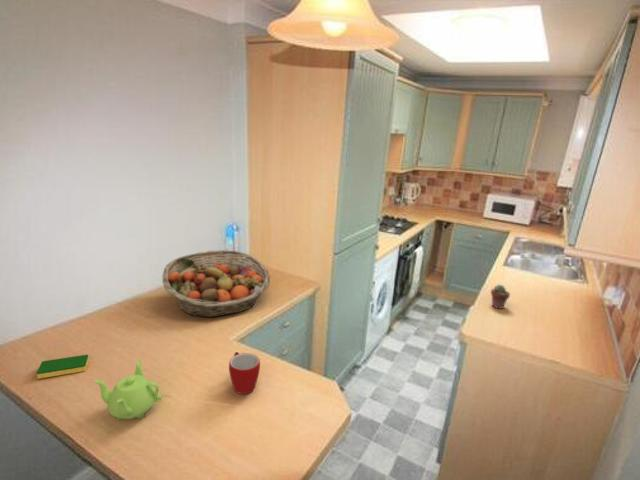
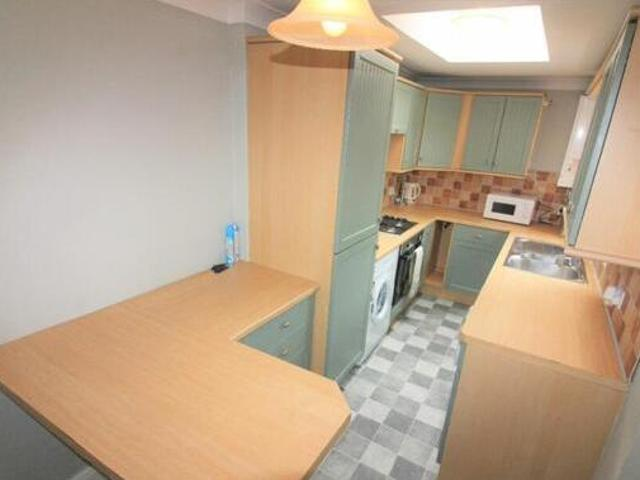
- dish sponge [36,354,90,380]
- potted succulent [490,284,511,310]
- teapot [93,358,163,421]
- fruit basket [161,249,271,318]
- mug [228,351,261,395]
